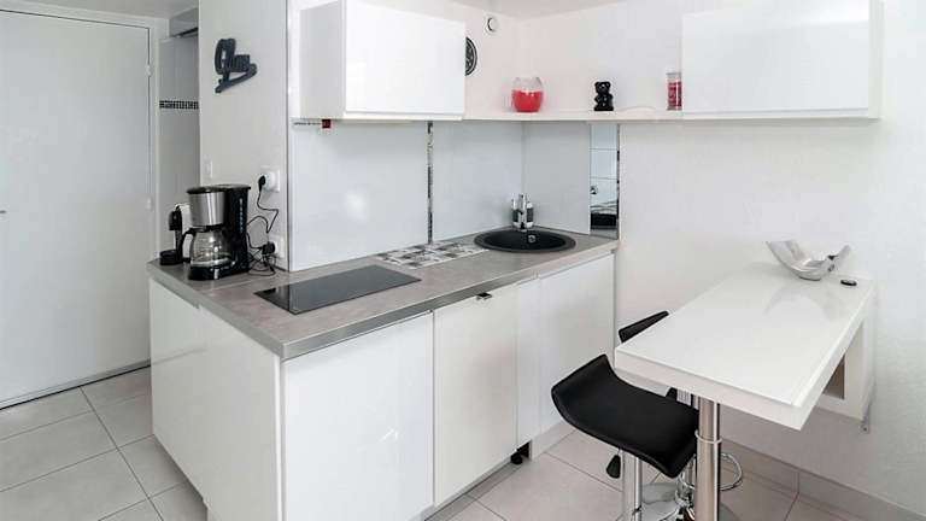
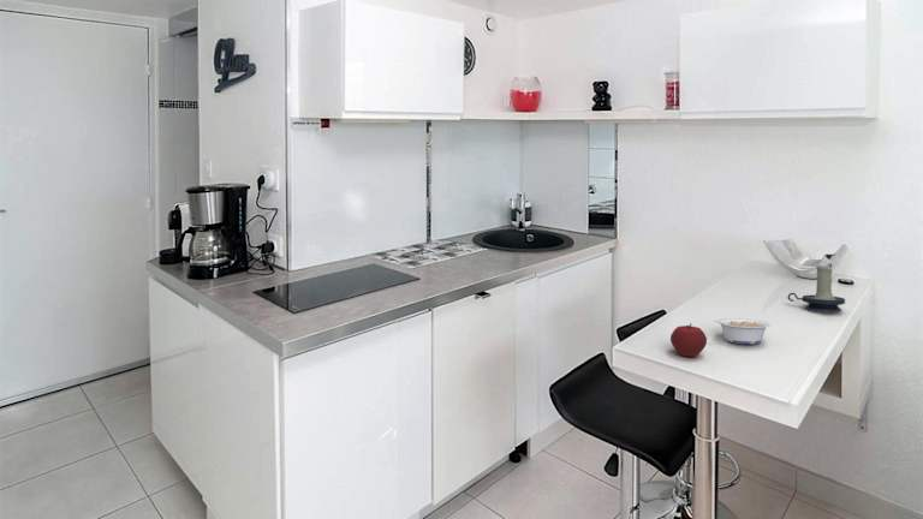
+ legume [714,317,772,345]
+ candle holder [787,264,846,314]
+ apple [669,322,708,358]
